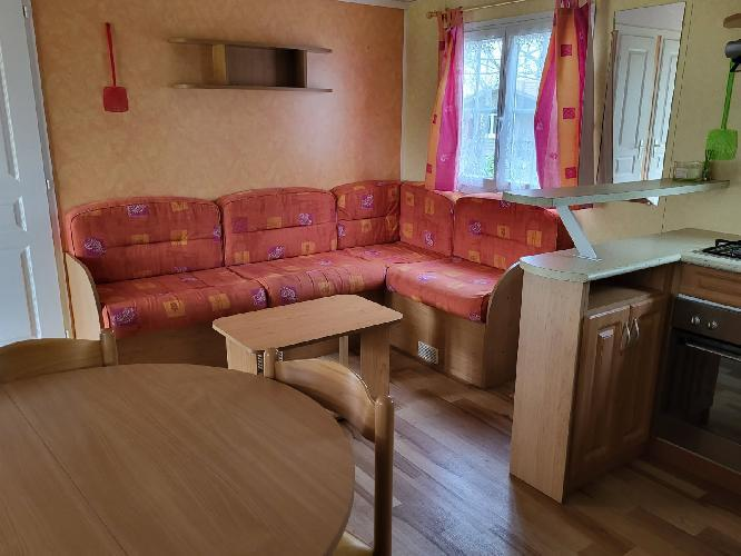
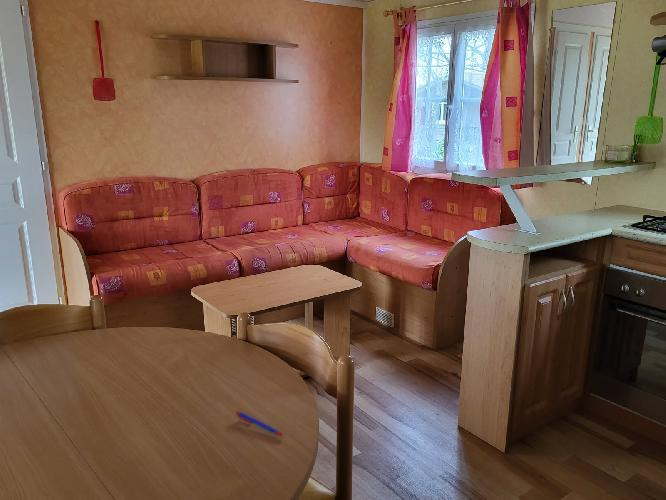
+ pen [234,410,285,437]
